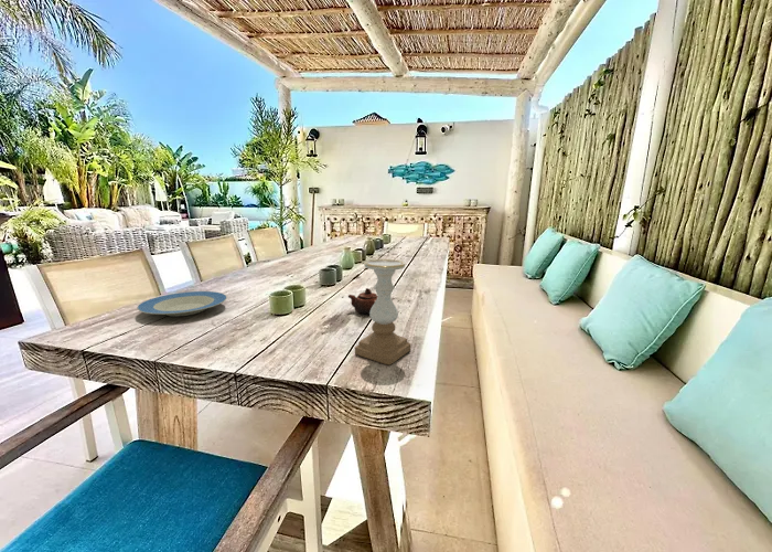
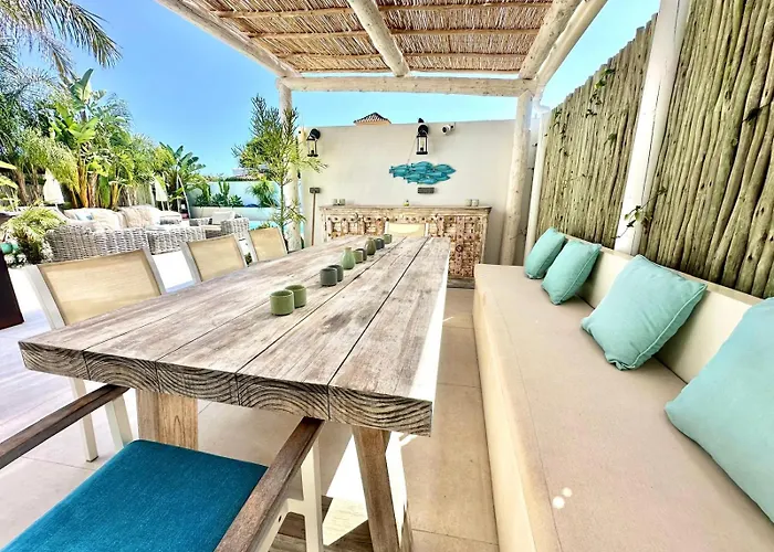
- candle holder [354,258,412,367]
- plate [136,290,228,317]
- teapot [347,287,377,316]
